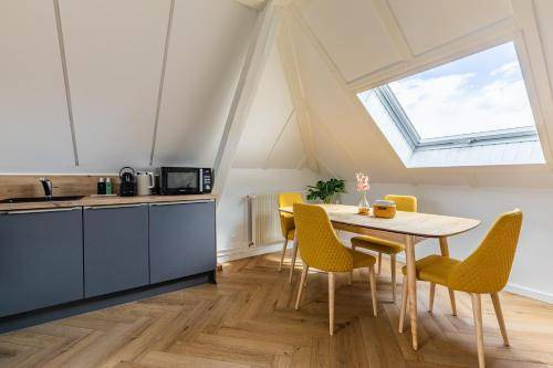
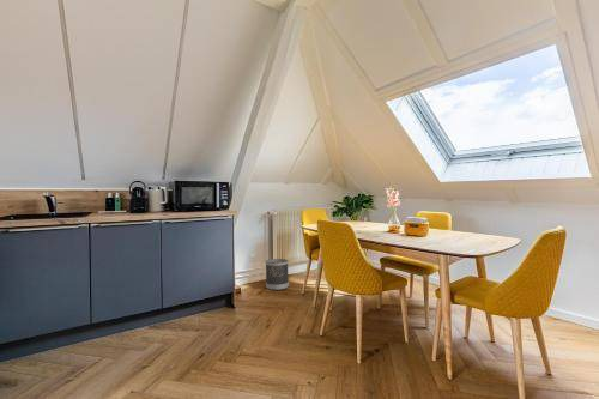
+ wastebasket [265,258,290,291]
